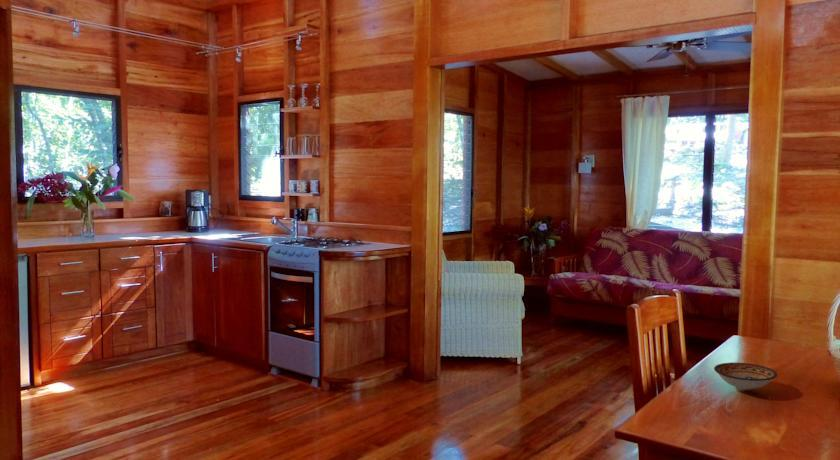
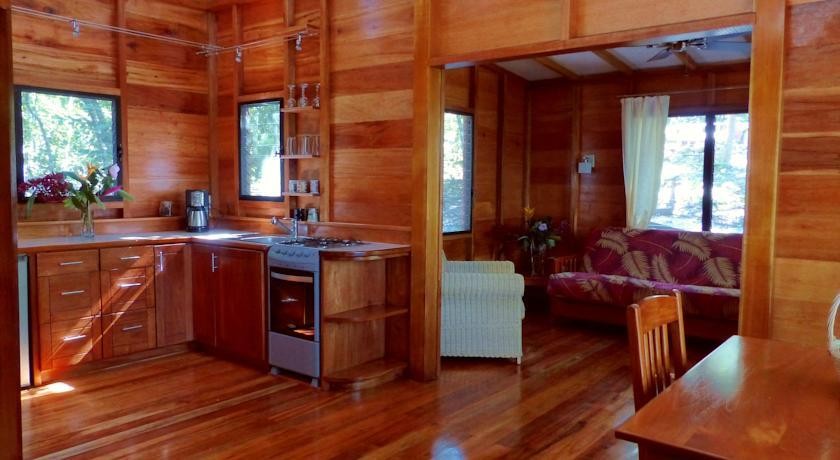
- bowl [713,362,778,391]
